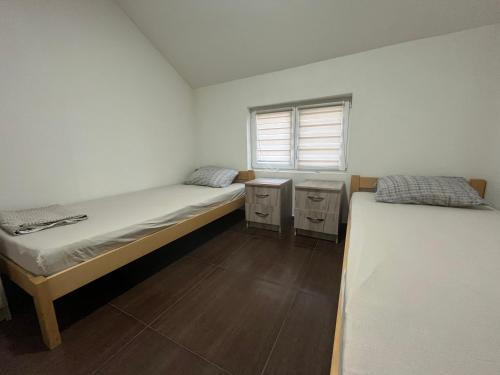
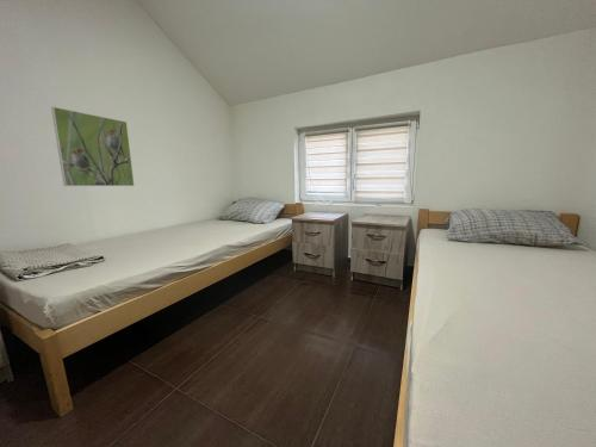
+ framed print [50,106,135,187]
